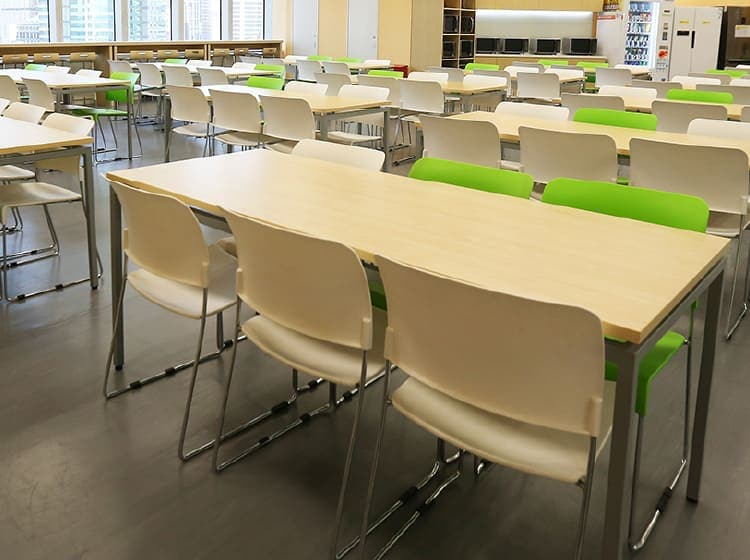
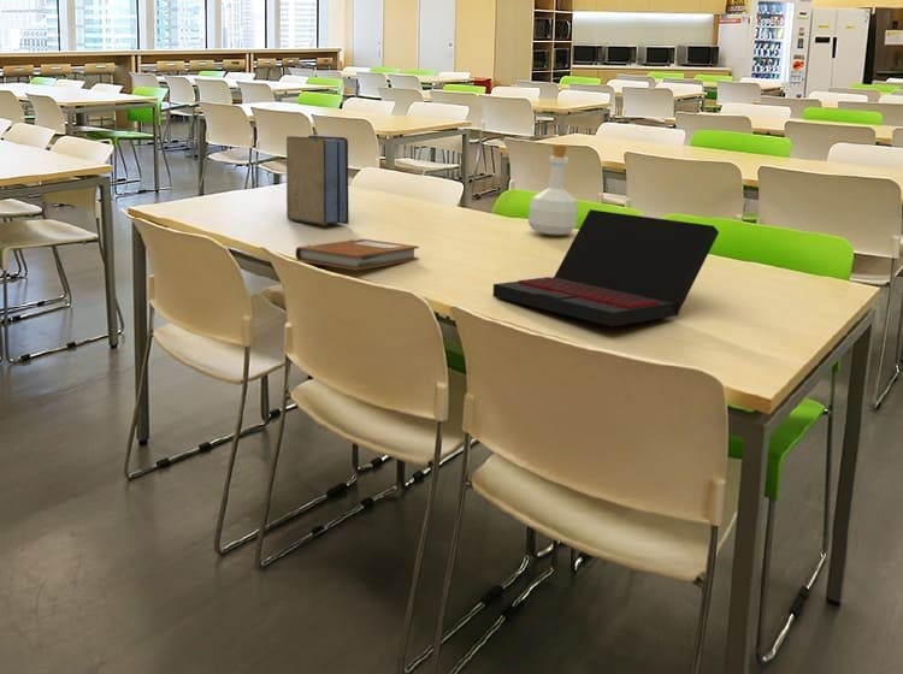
+ notebook [295,238,420,272]
+ laptop [492,208,720,327]
+ book [285,135,350,226]
+ bottle [527,143,579,236]
